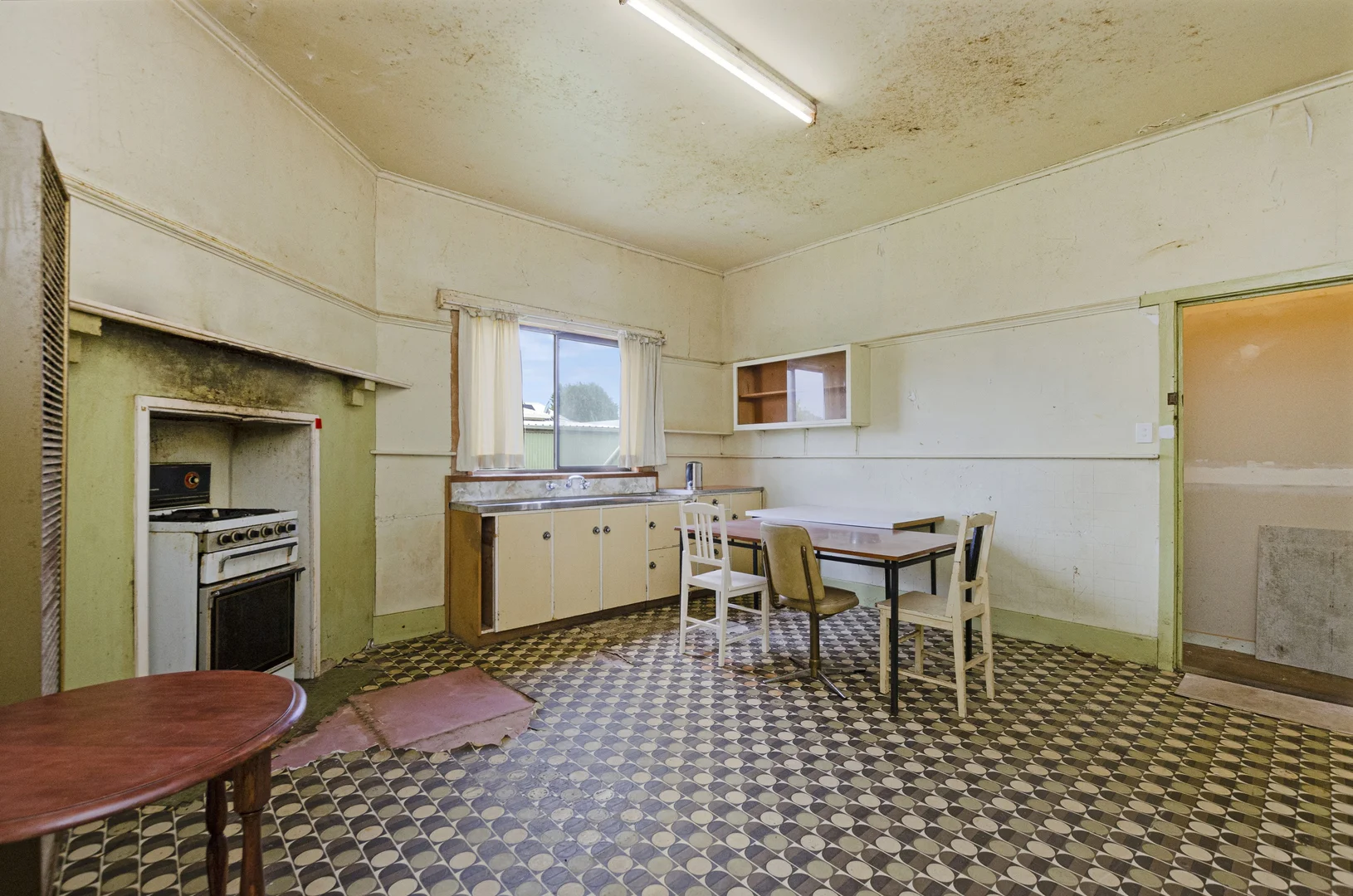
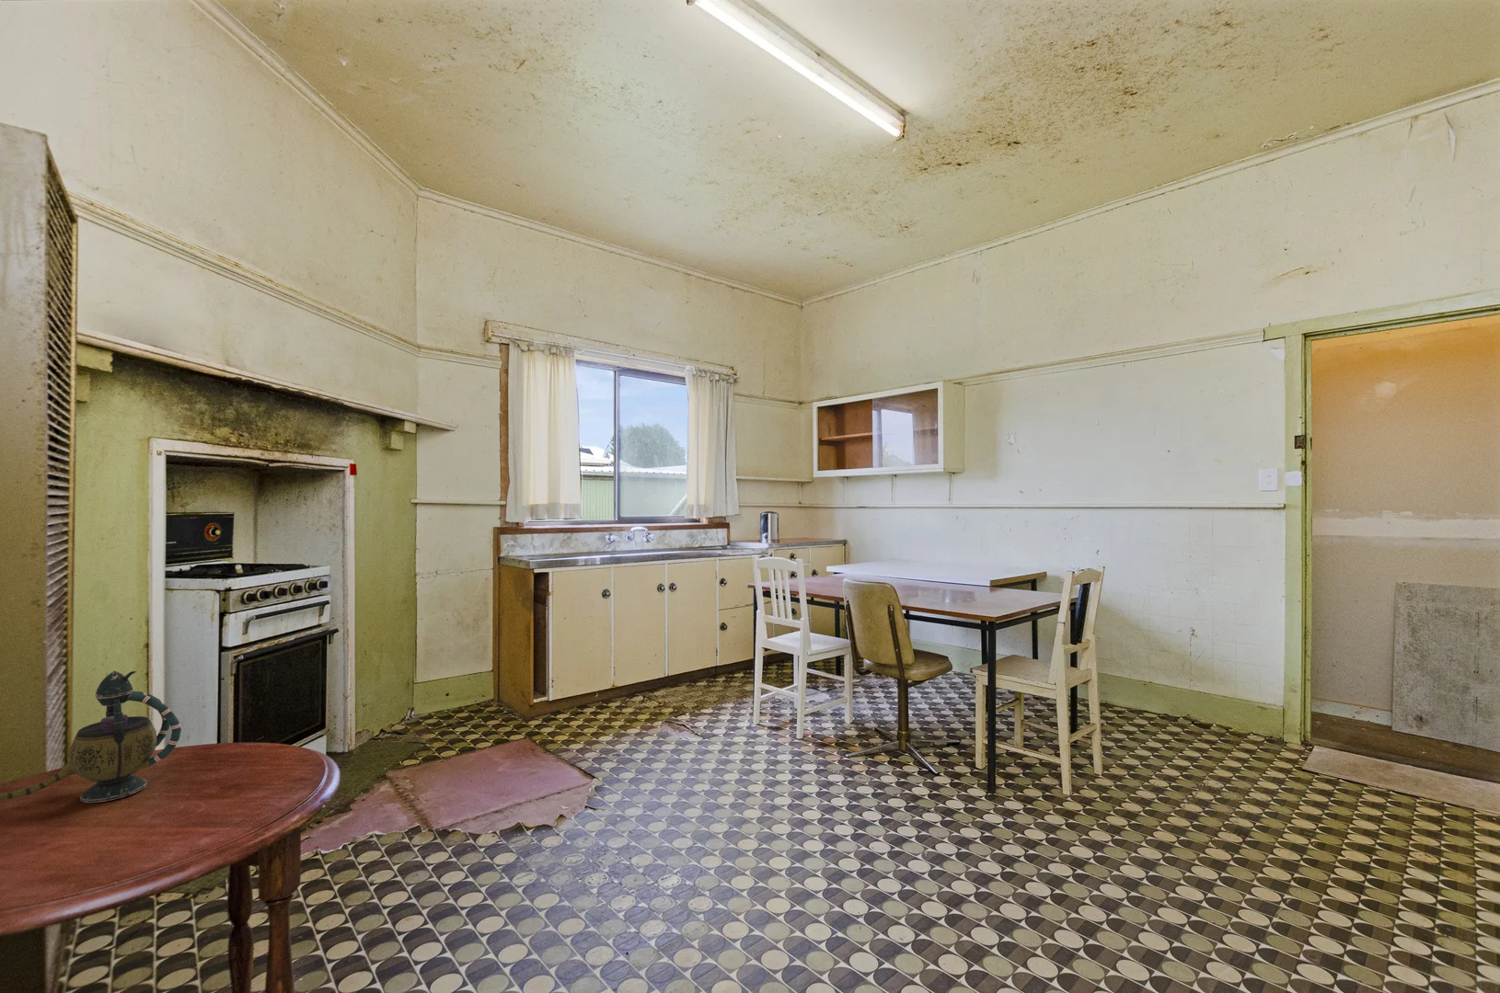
+ teapot [0,670,182,803]
